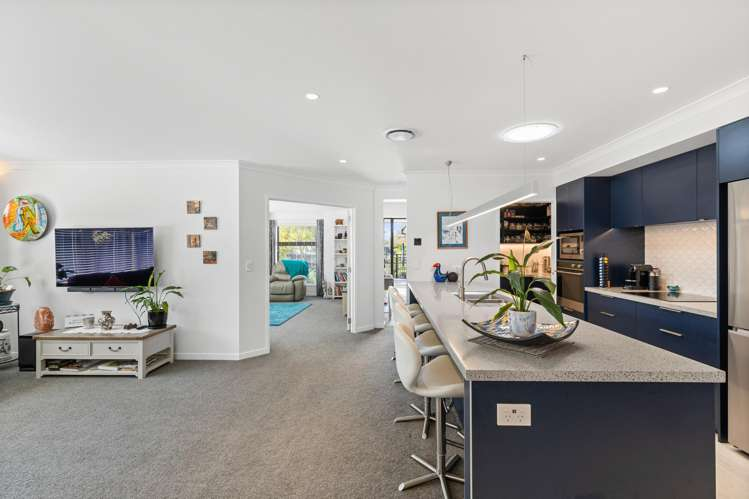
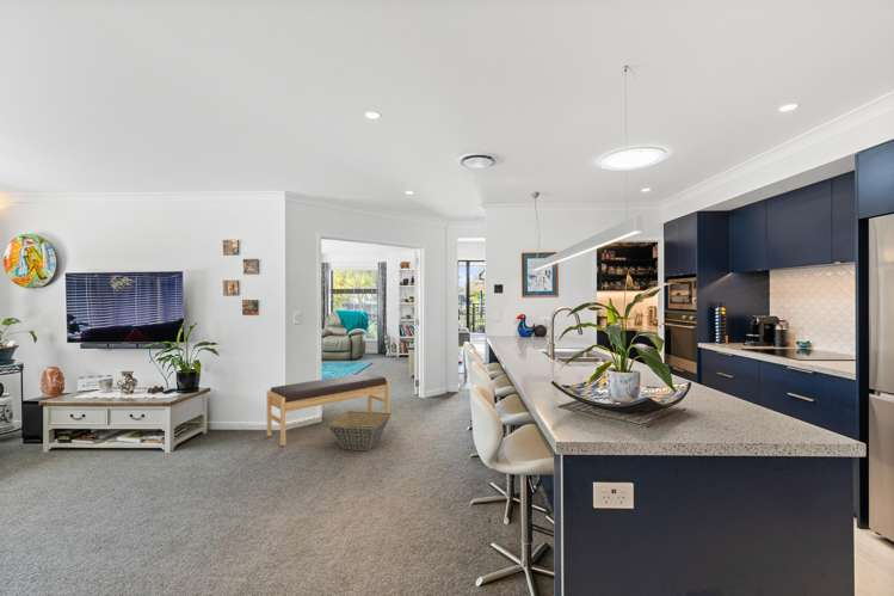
+ bench [265,371,390,447]
+ basket [326,410,393,451]
